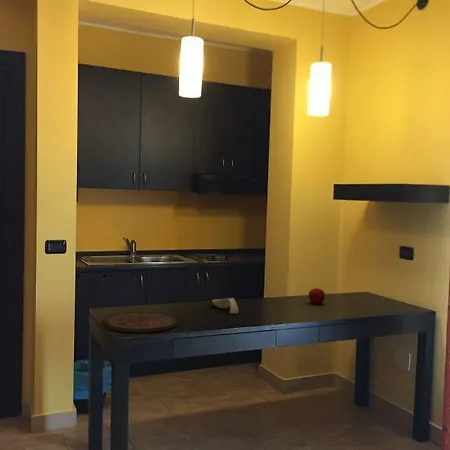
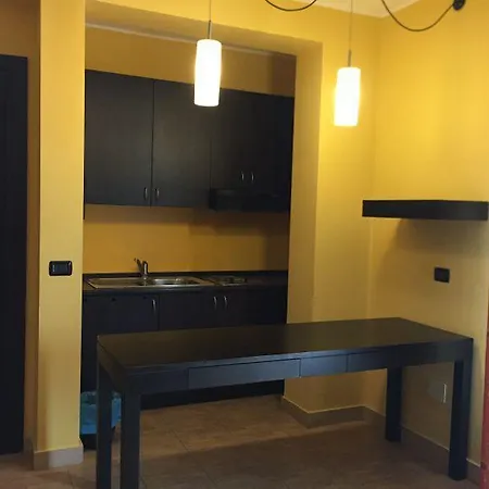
- spoon rest [211,297,239,315]
- cutting board [101,311,177,333]
- fruit [308,287,326,305]
